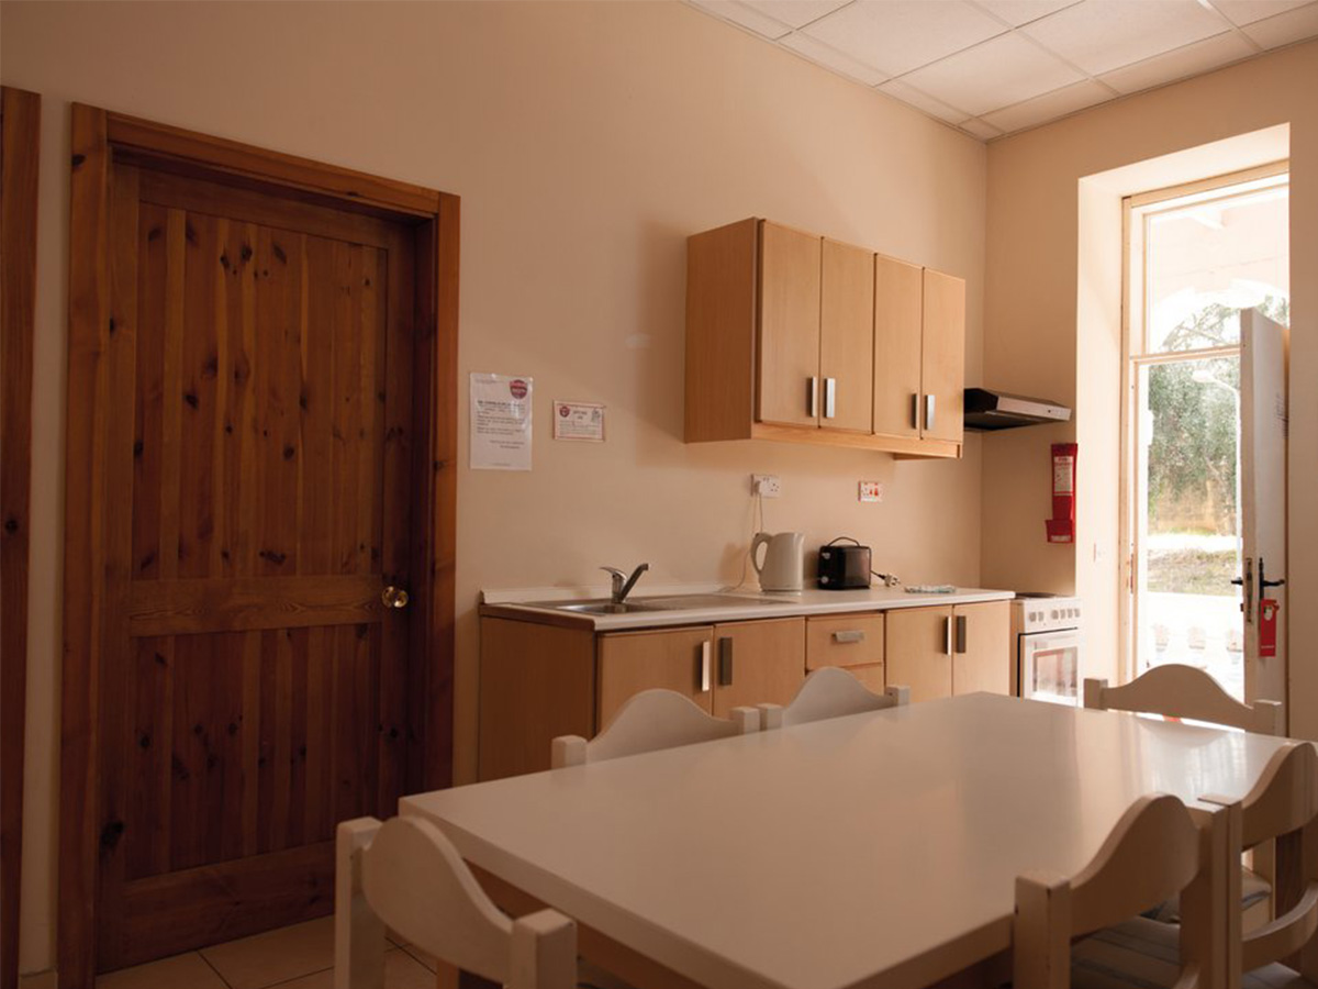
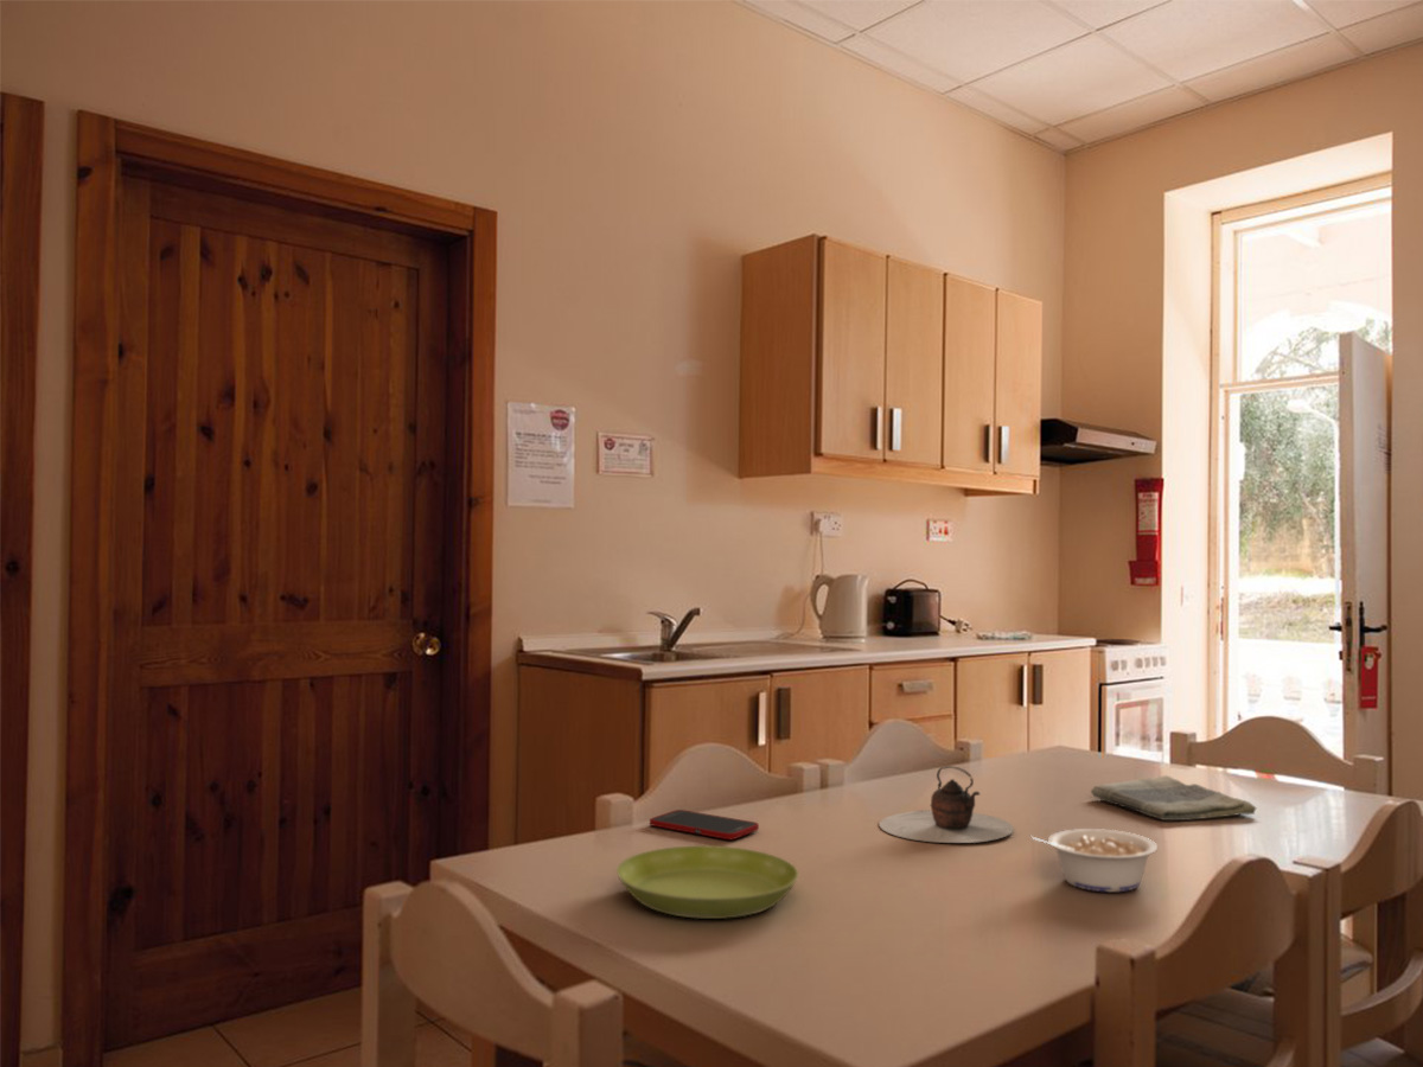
+ legume [1029,828,1159,893]
+ cell phone [649,809,760,841]
+ dish towel [1090,774,1257,822]
+ saucer [615,844,799,920]
+ teapot [878,765,1015,844]
